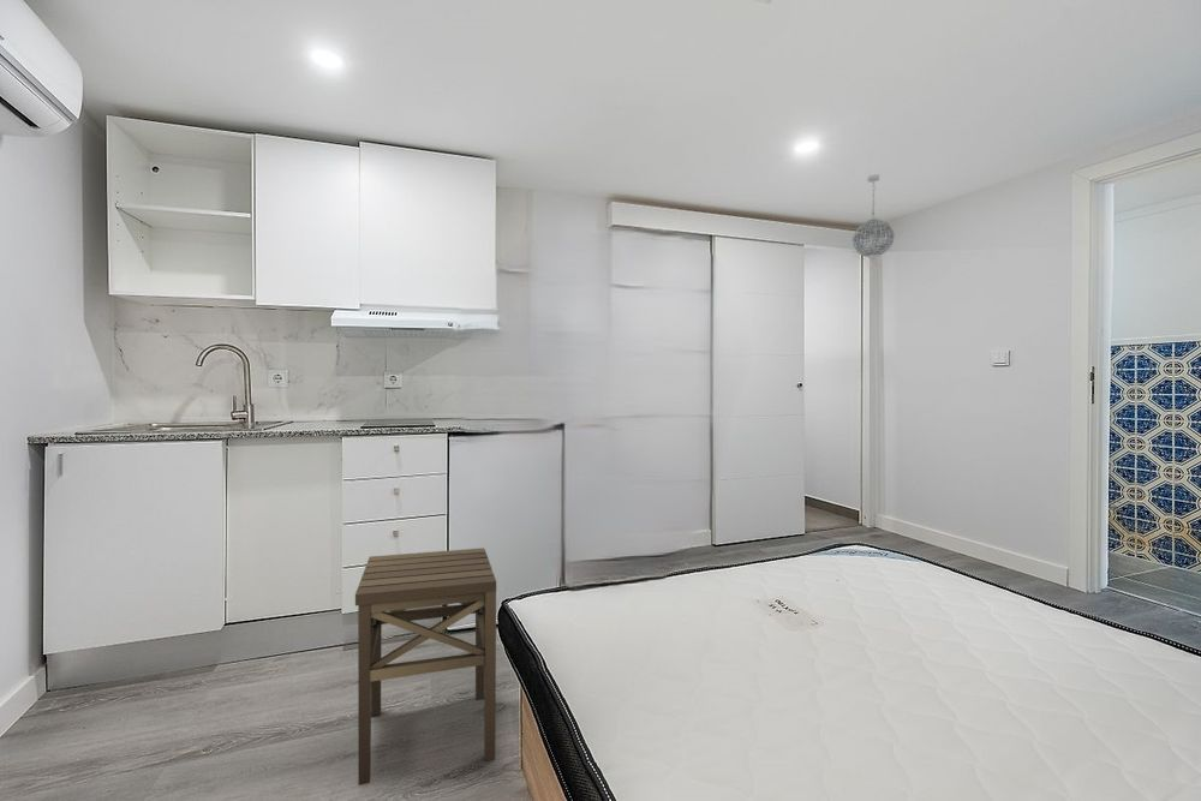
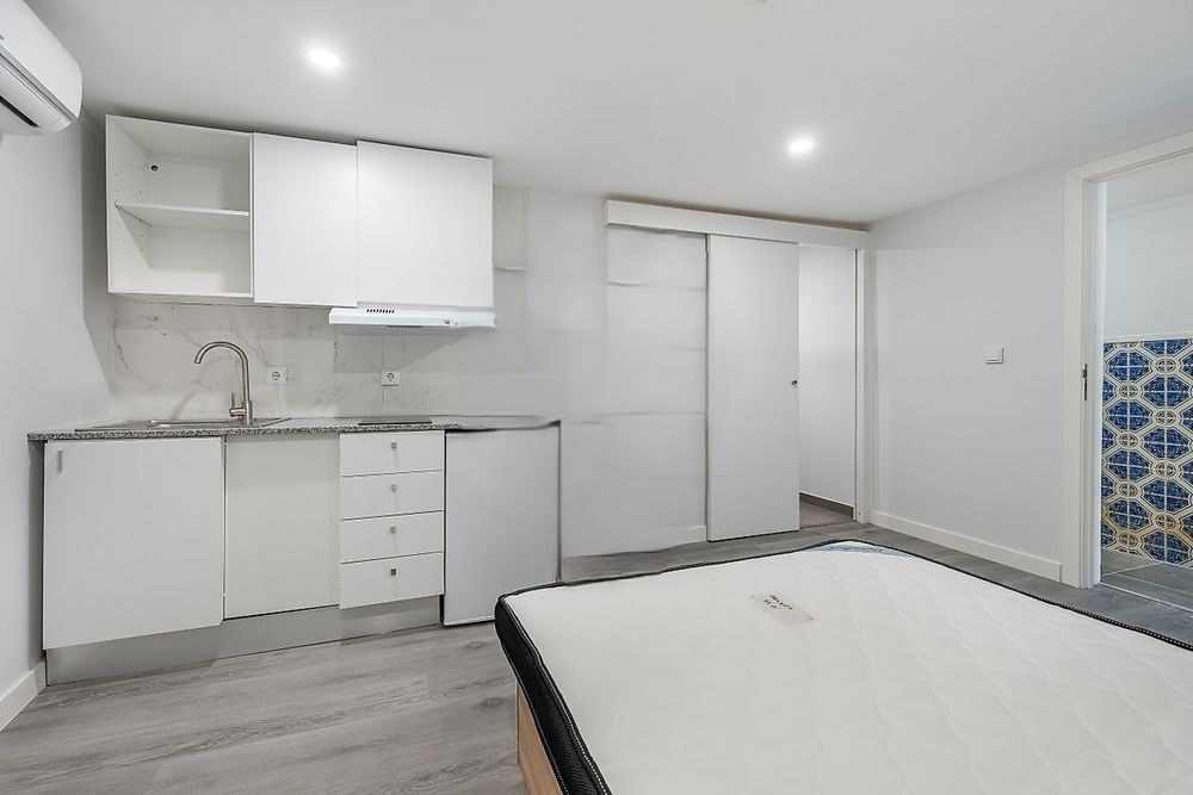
- side table [354,546,497,787]
- pendant light [852,173,896,263]
